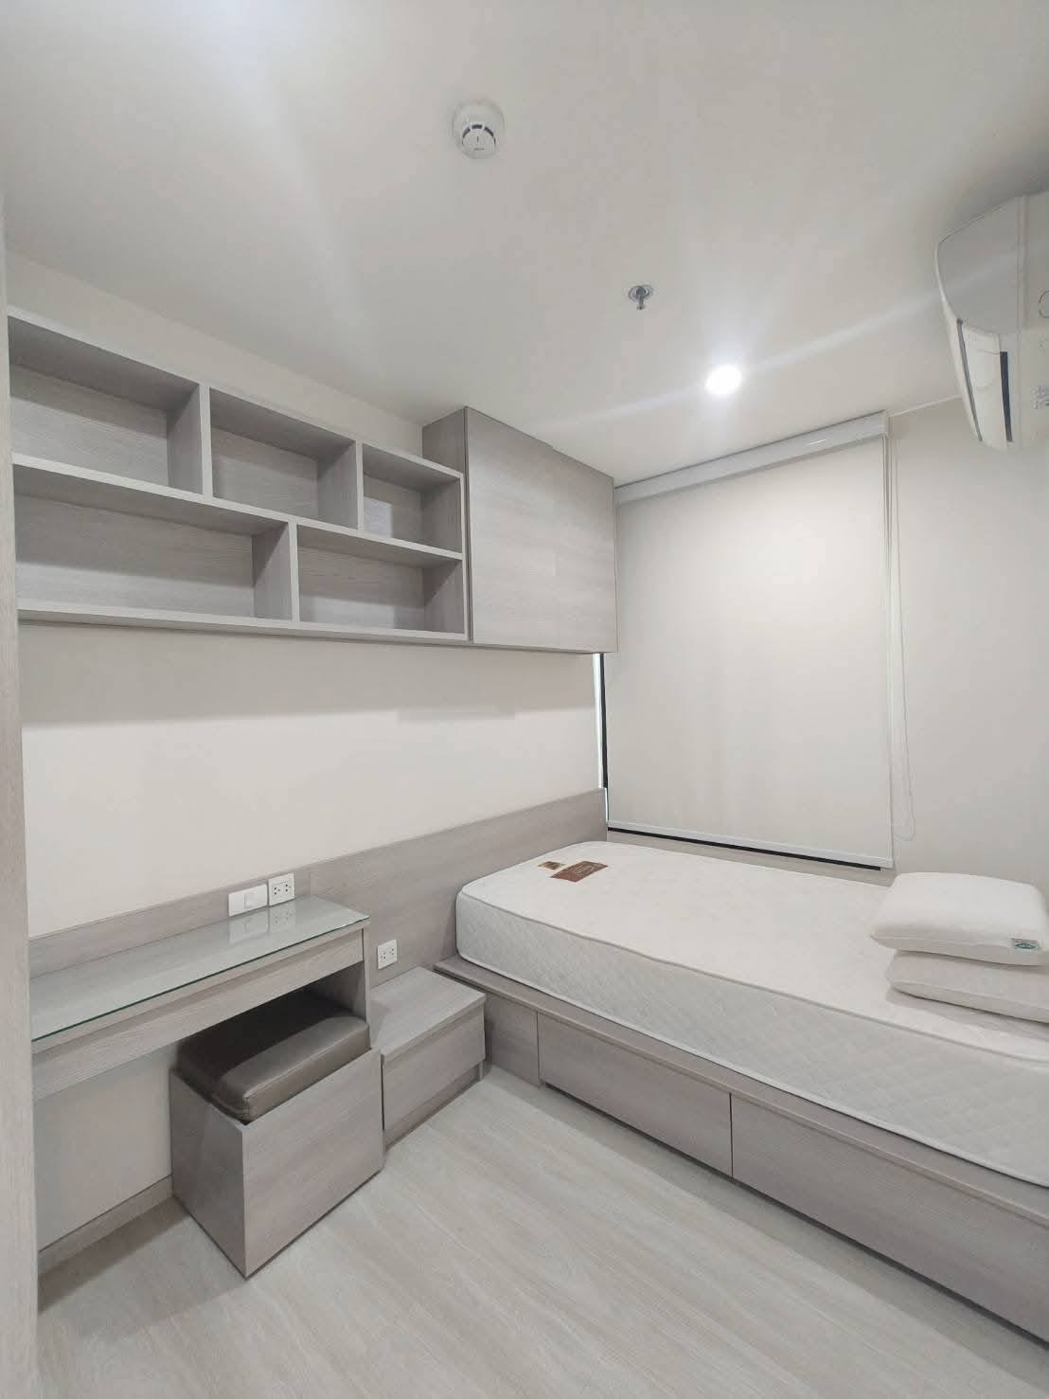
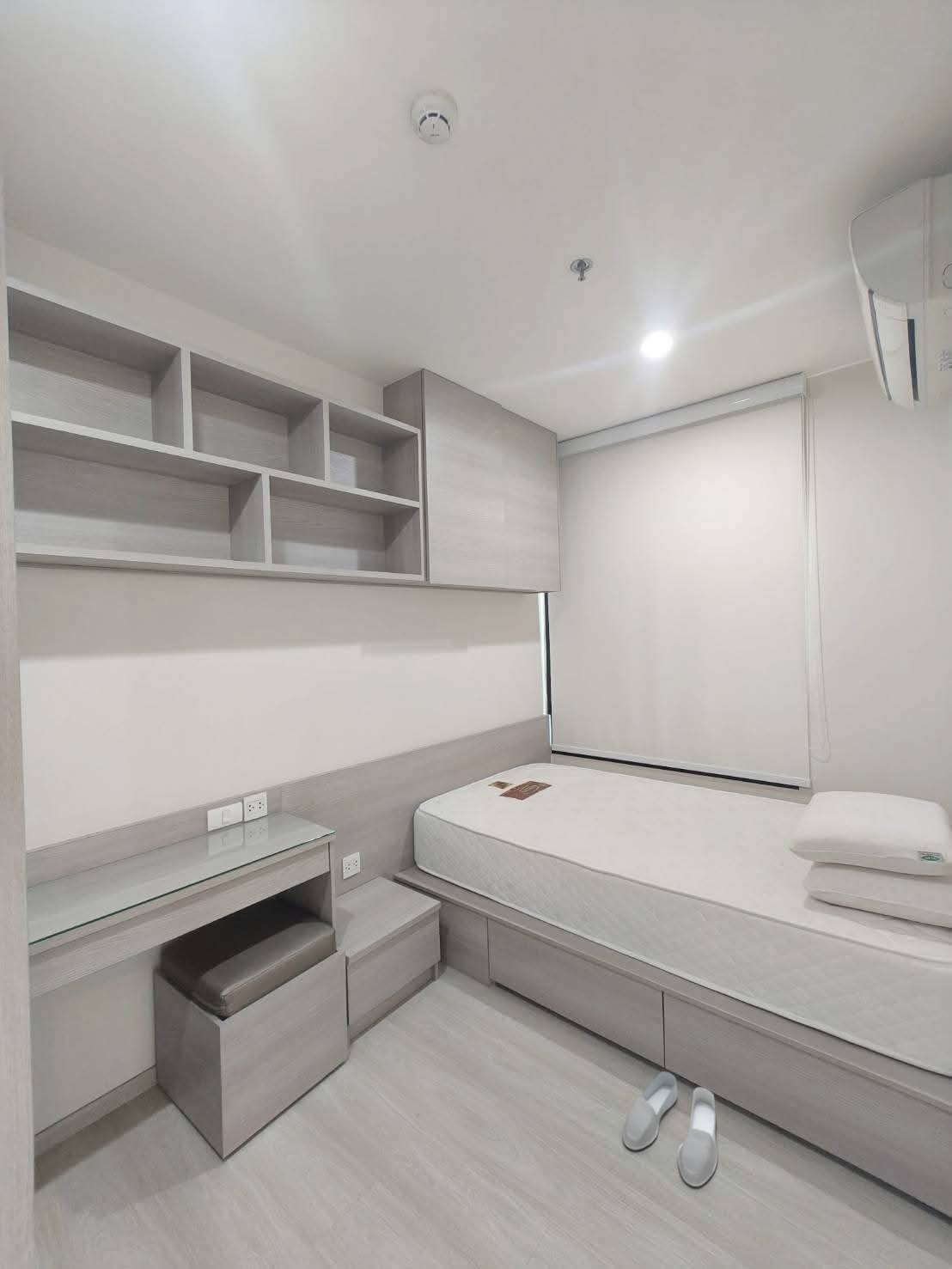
+ slippers [622,1071,718,1187]
